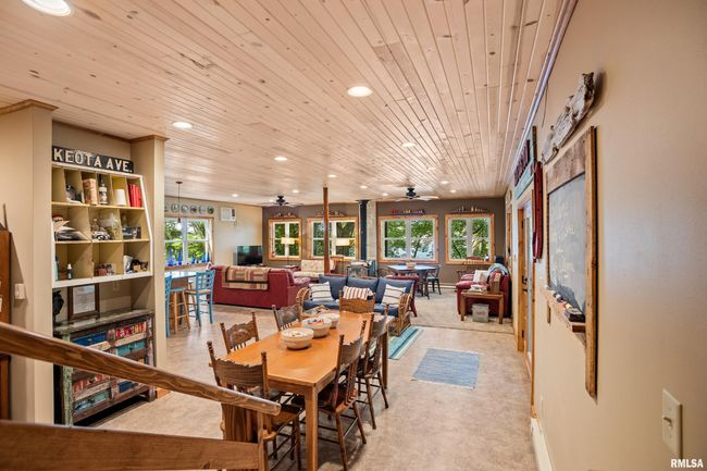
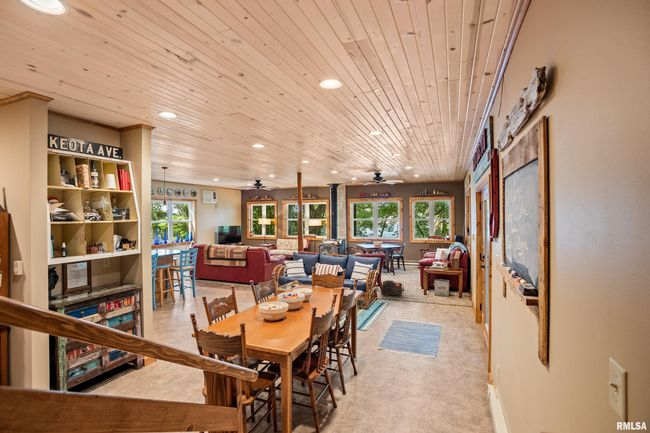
+ backpack [379,279,406,297]
